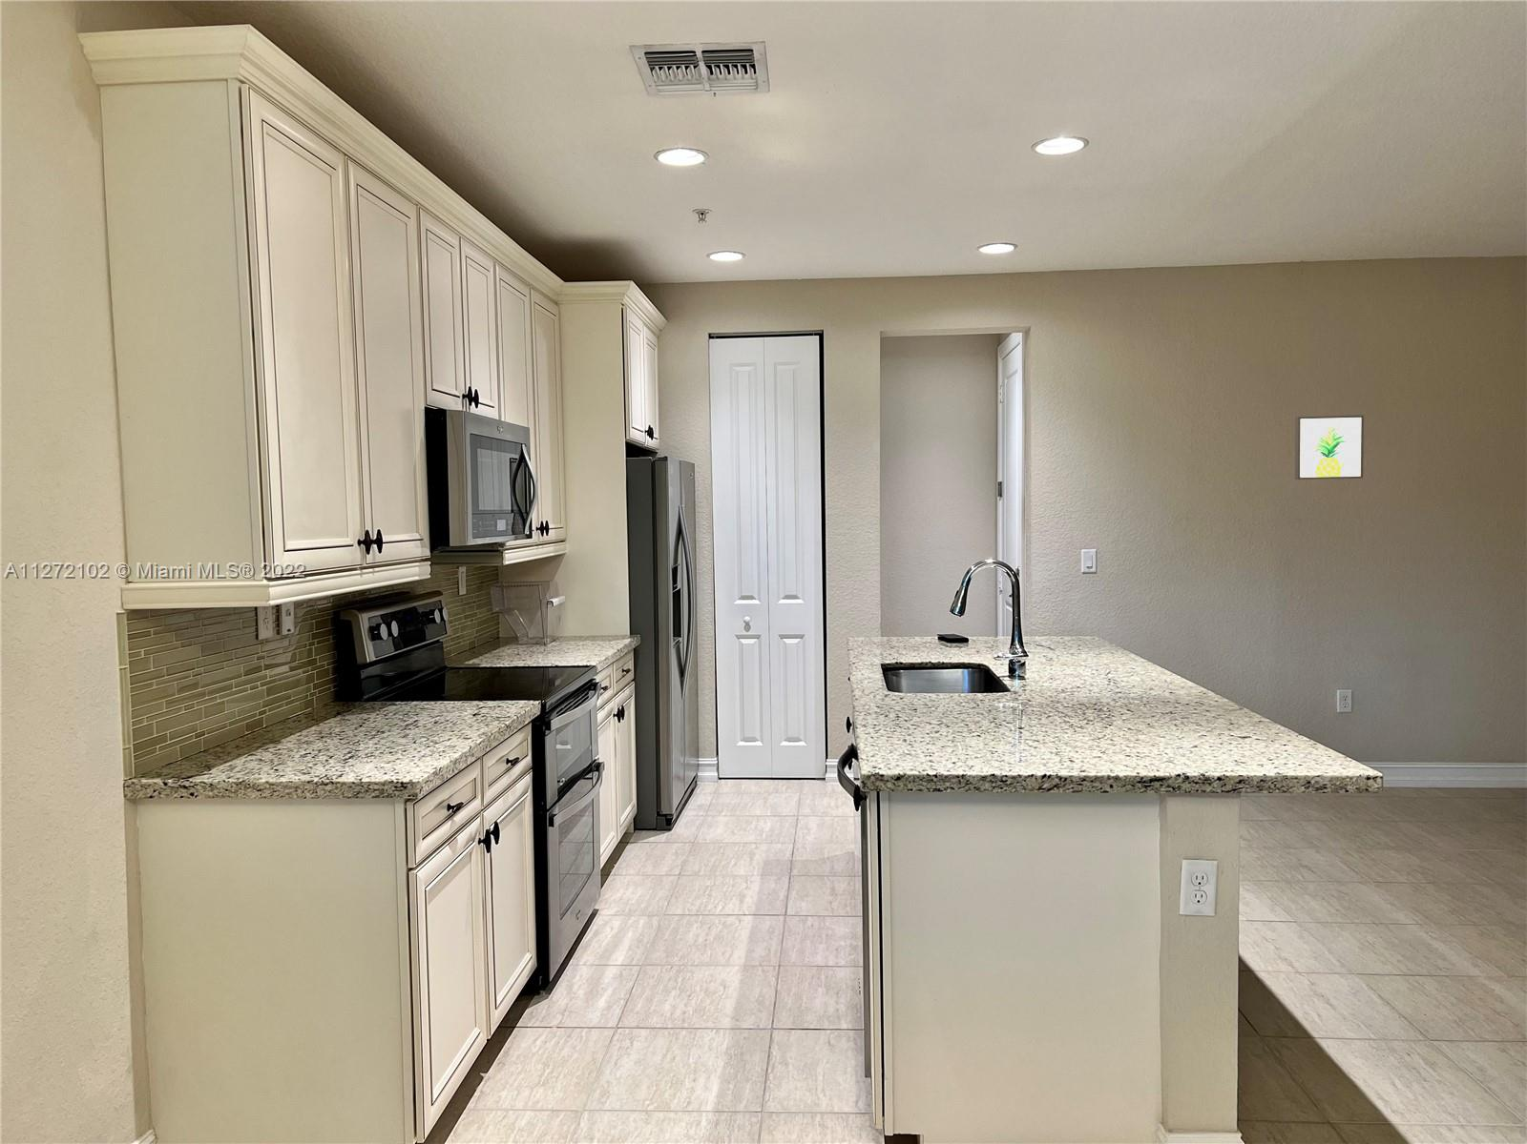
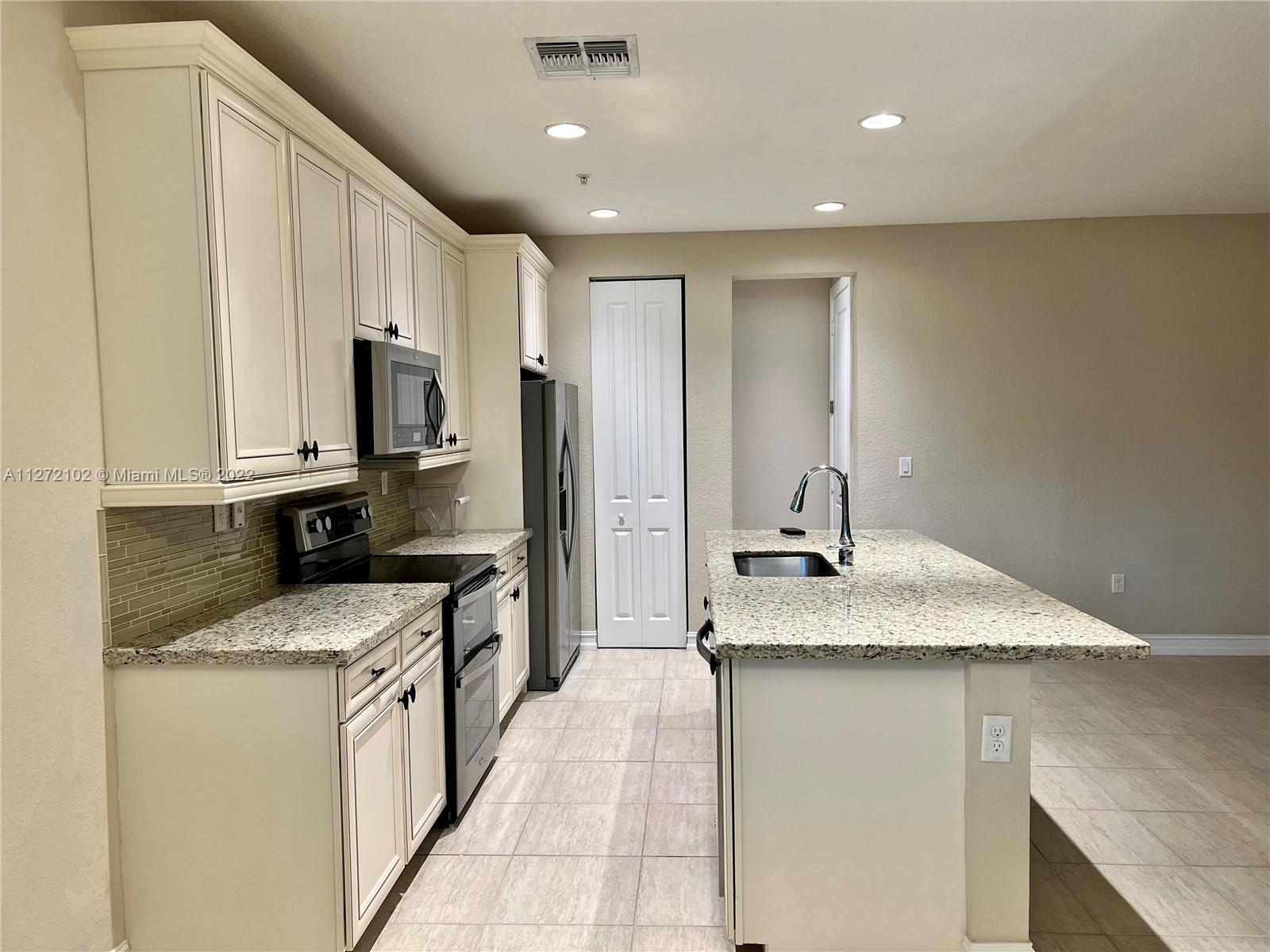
- wall art [1294,415,1365,481]
